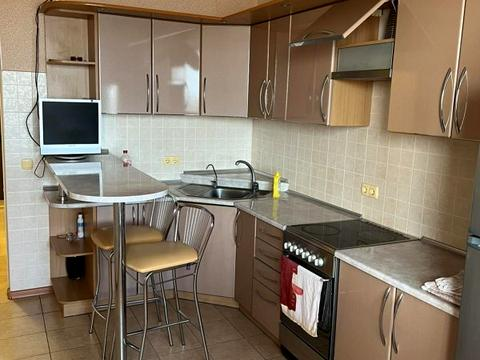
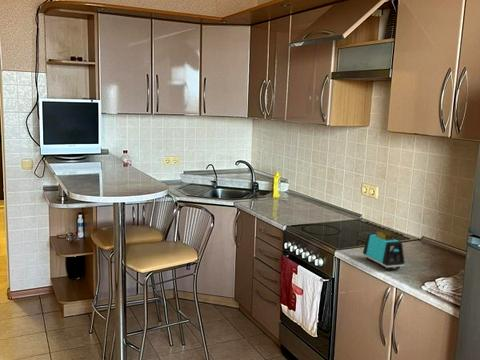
+ toaster [362,229,406,271]
